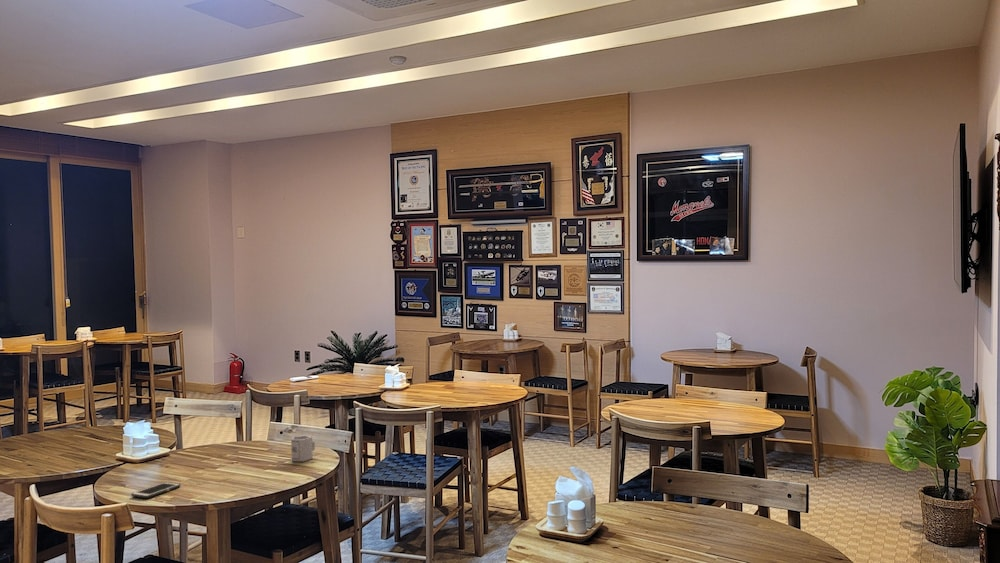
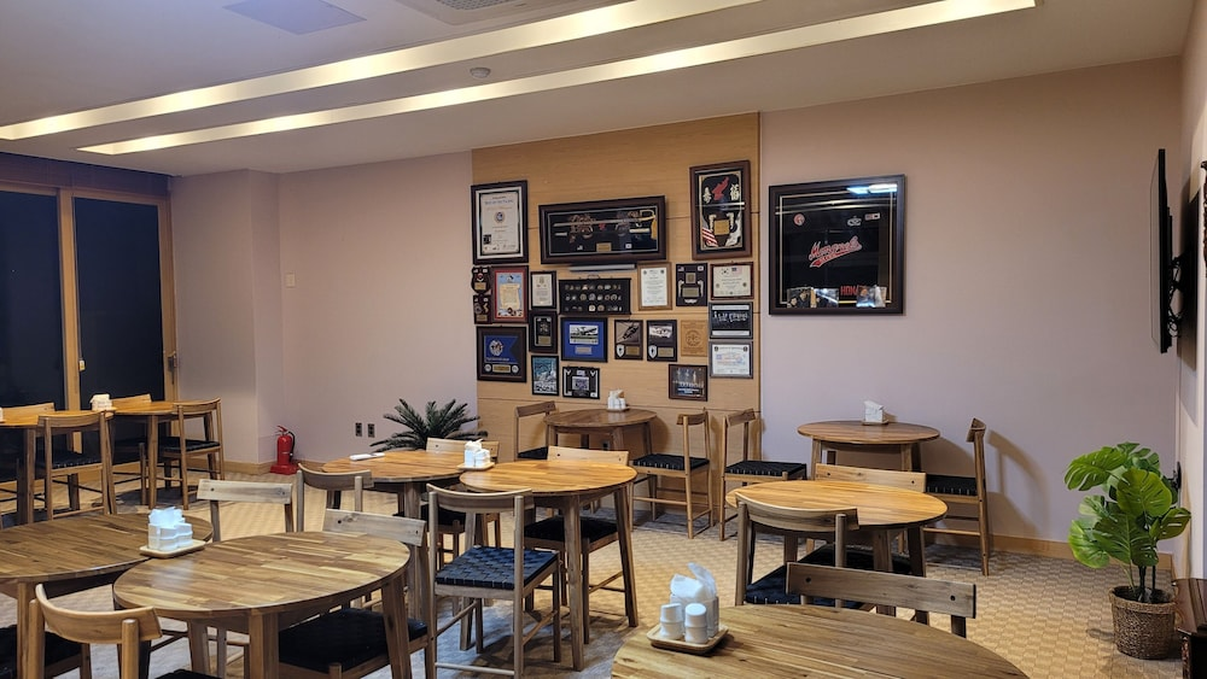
- cell phone [130,481,181,499]
- cup [290,434,316,462]
